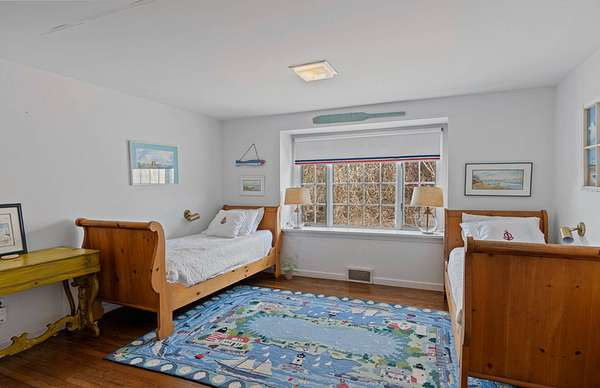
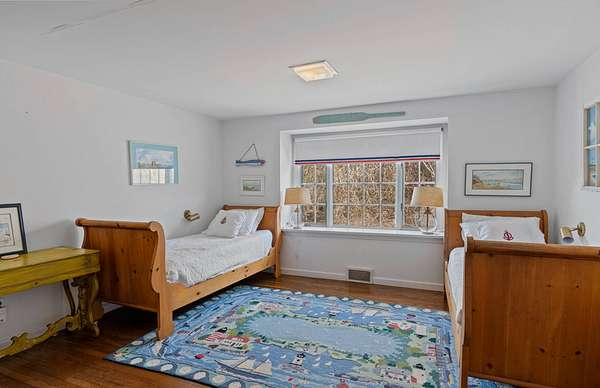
- potted plant [277,254,301,280]
